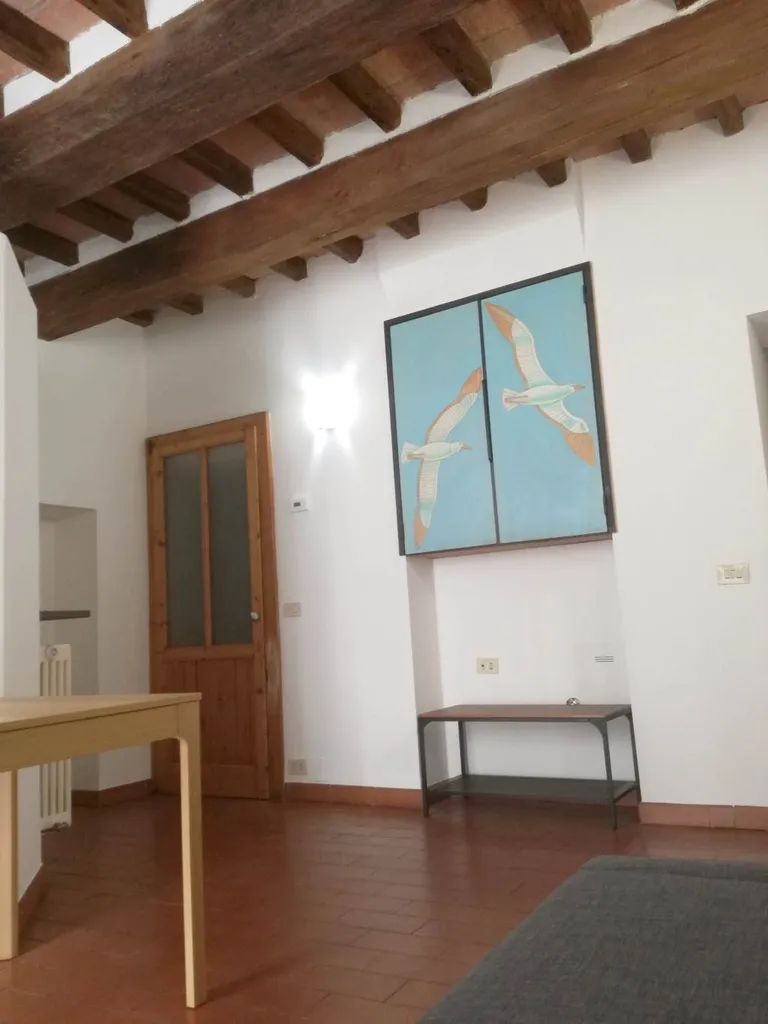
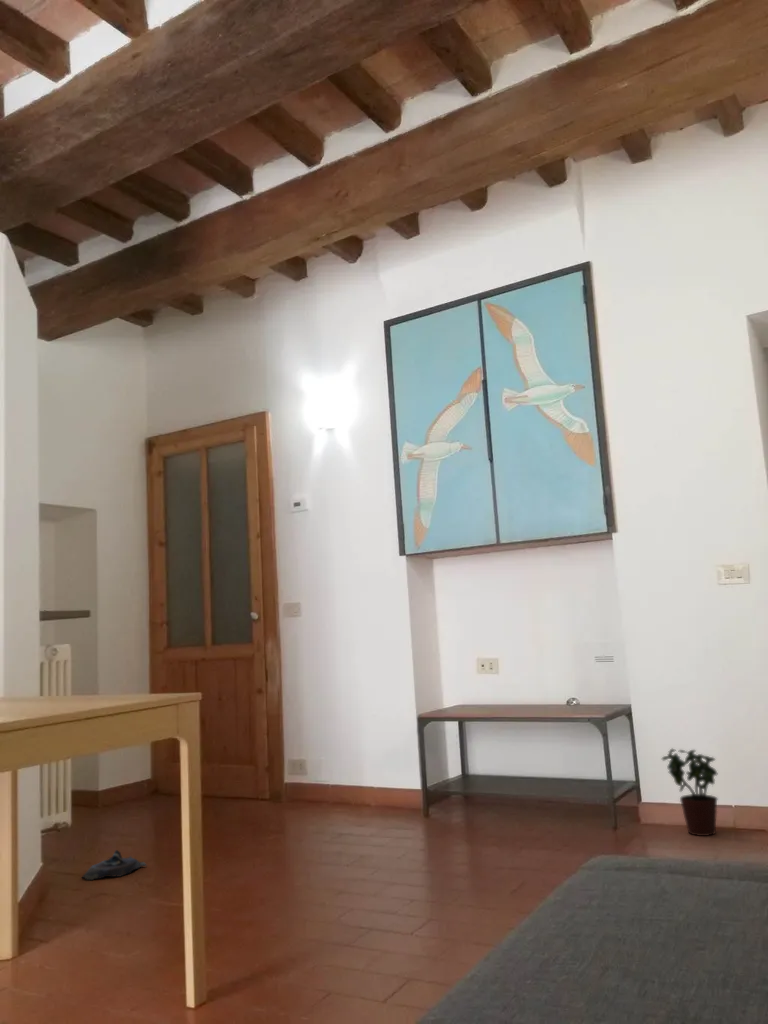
+ potted plant [661,748,719,837]
+ shoes [81,849,148,881]
